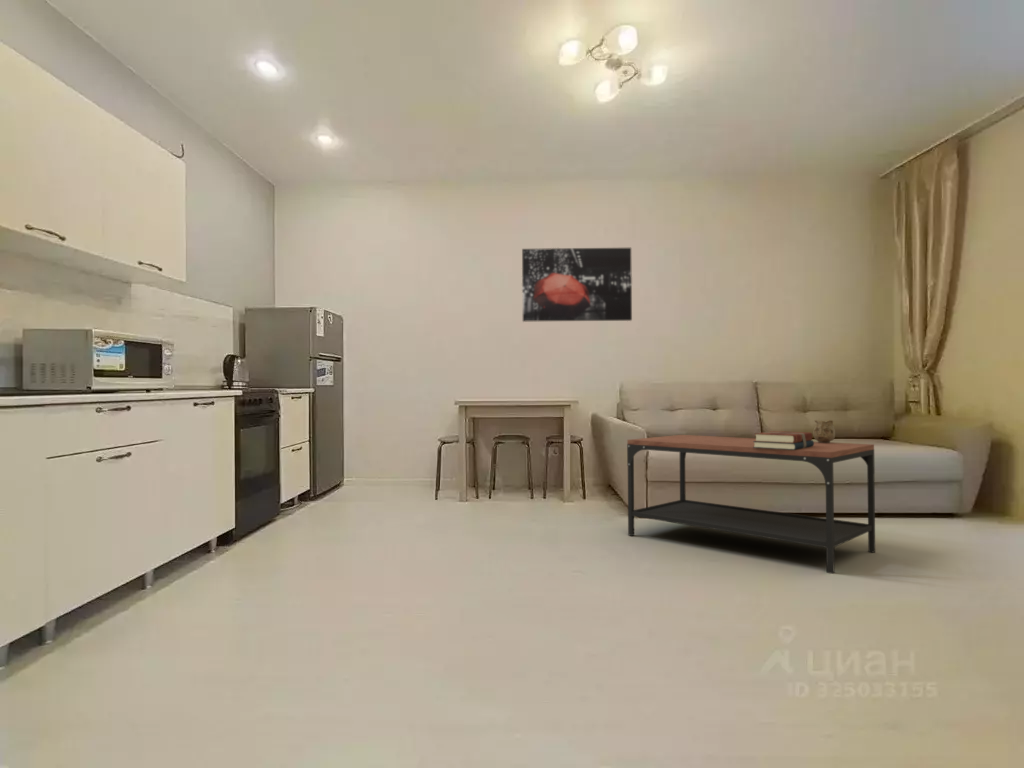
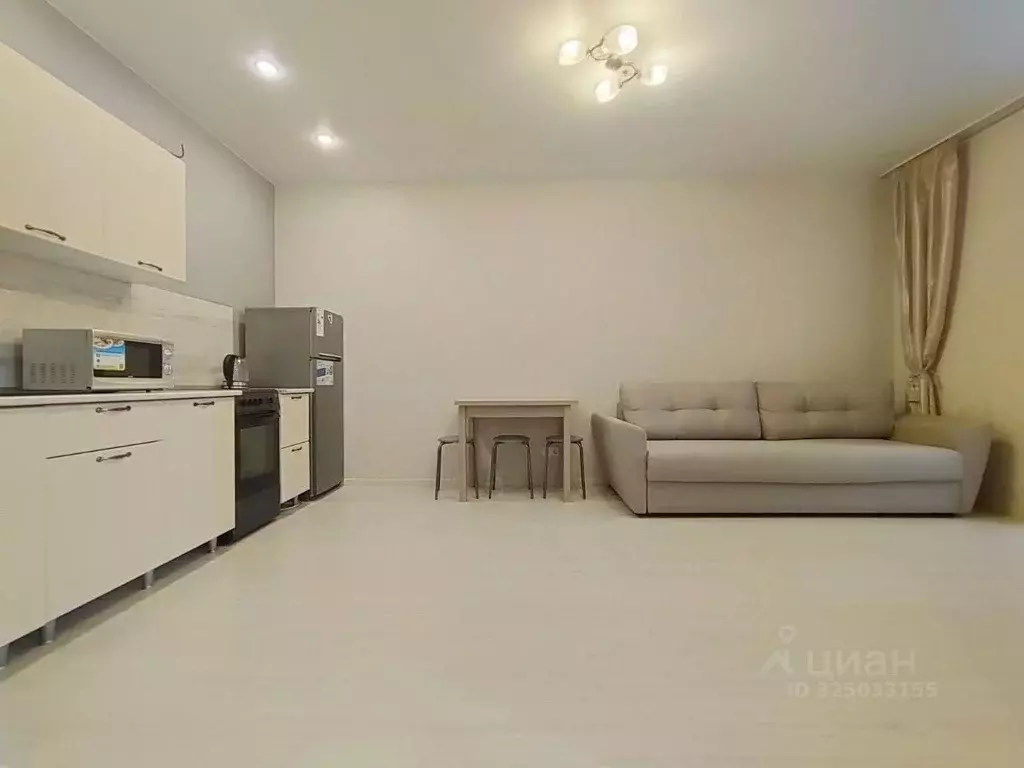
- wall art [521,247,633,323]
- coffee table [626,434,876,575]
- mug [812,419,836,443]
- books [753,430,814,450]
